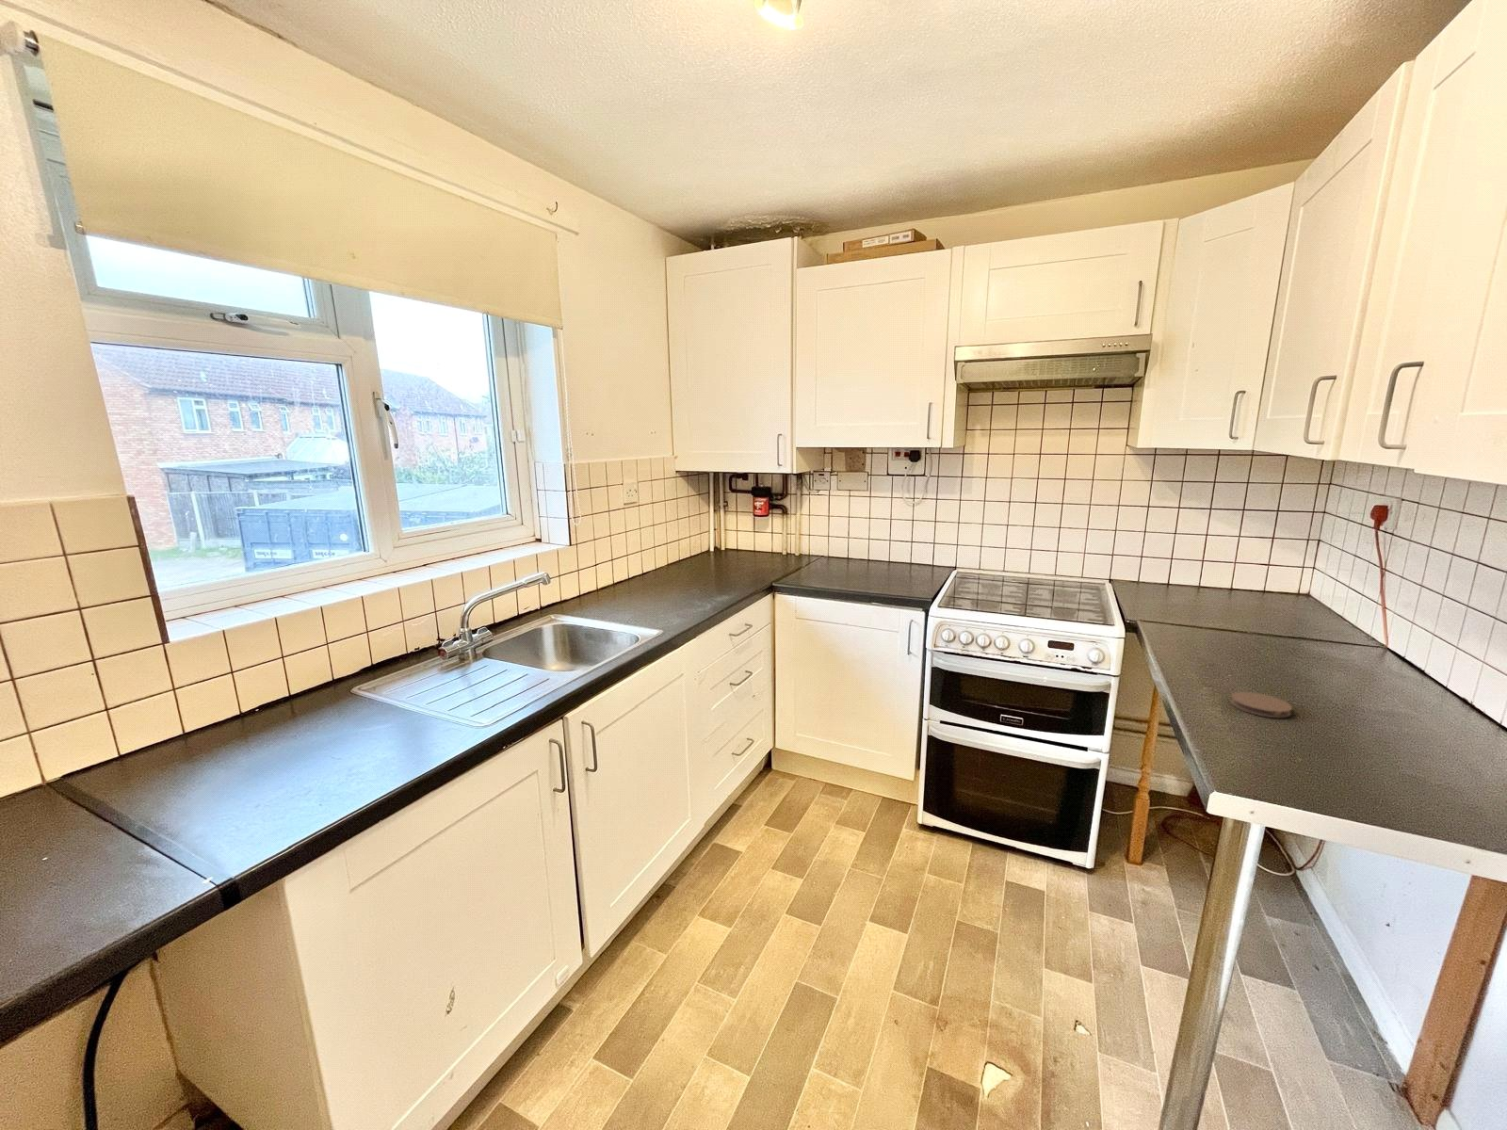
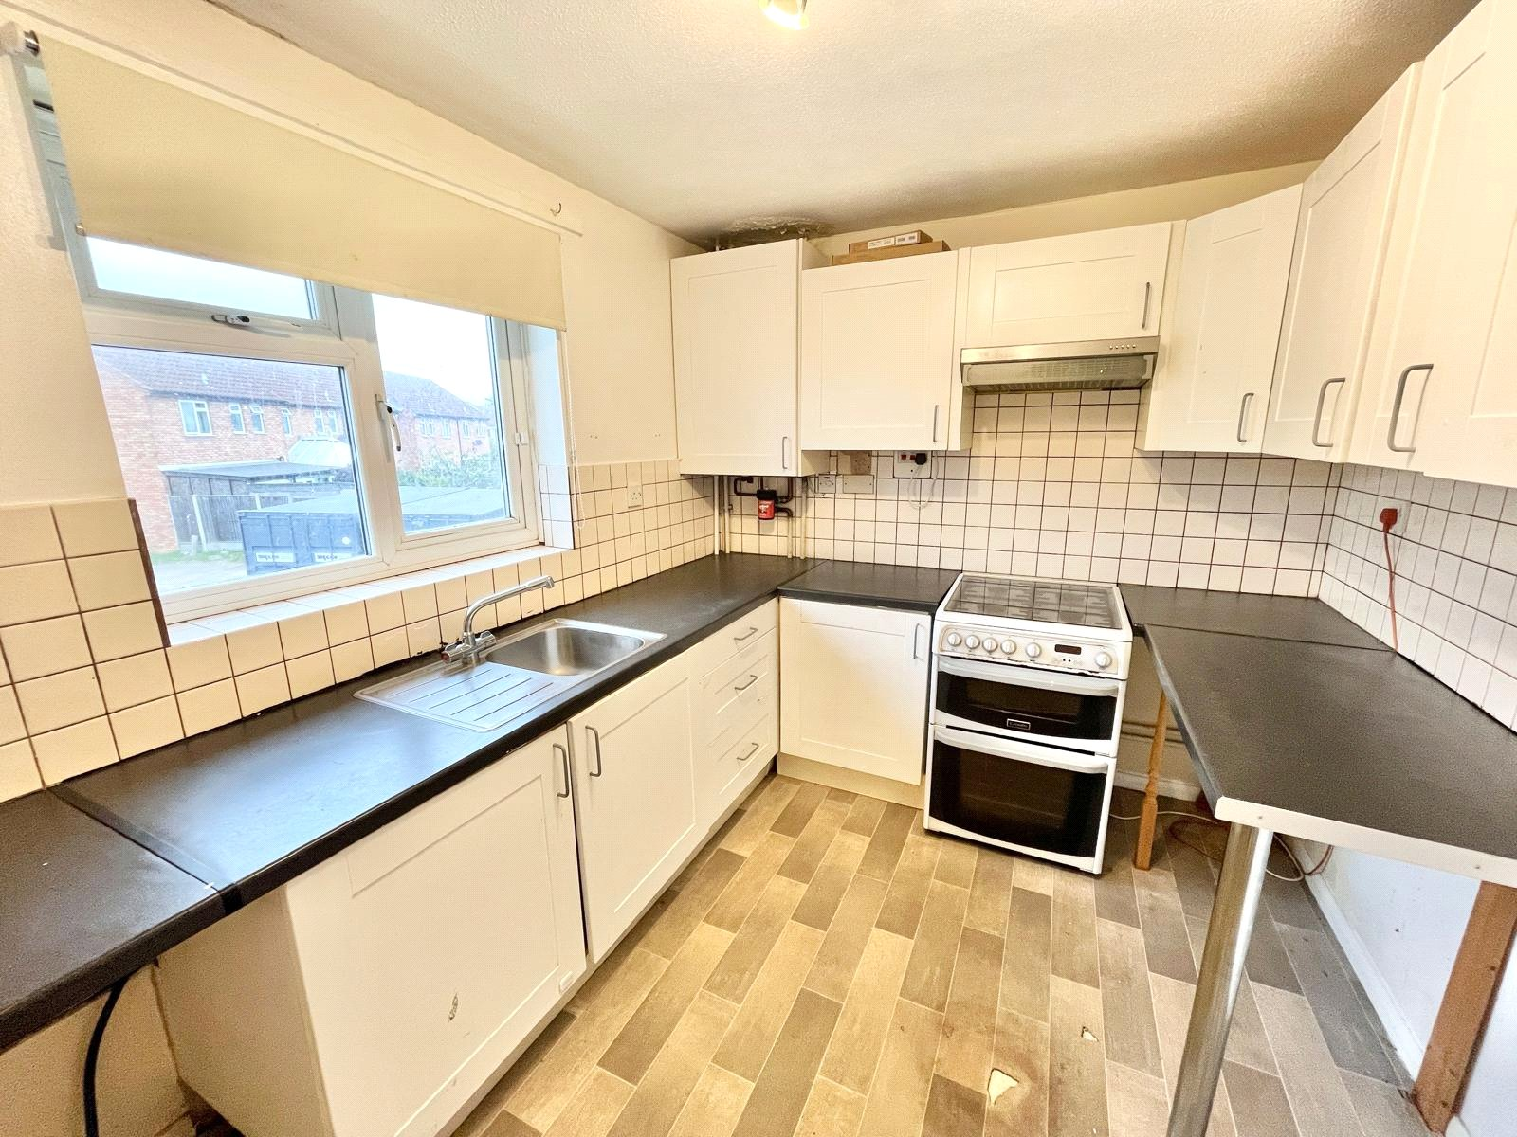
- coaster [1231,691,1293,718]
